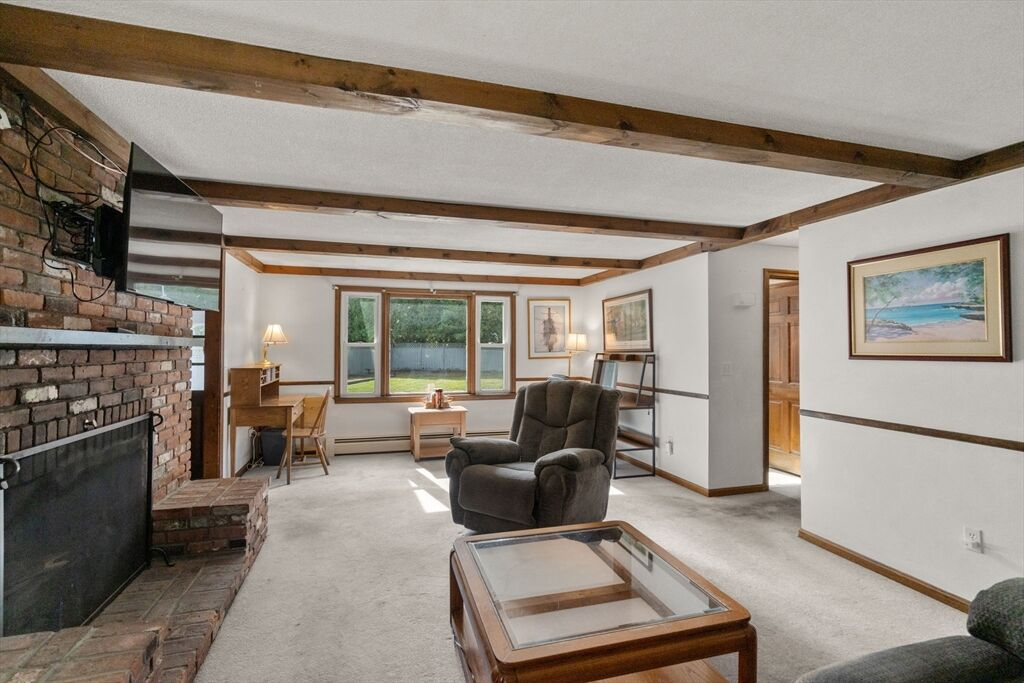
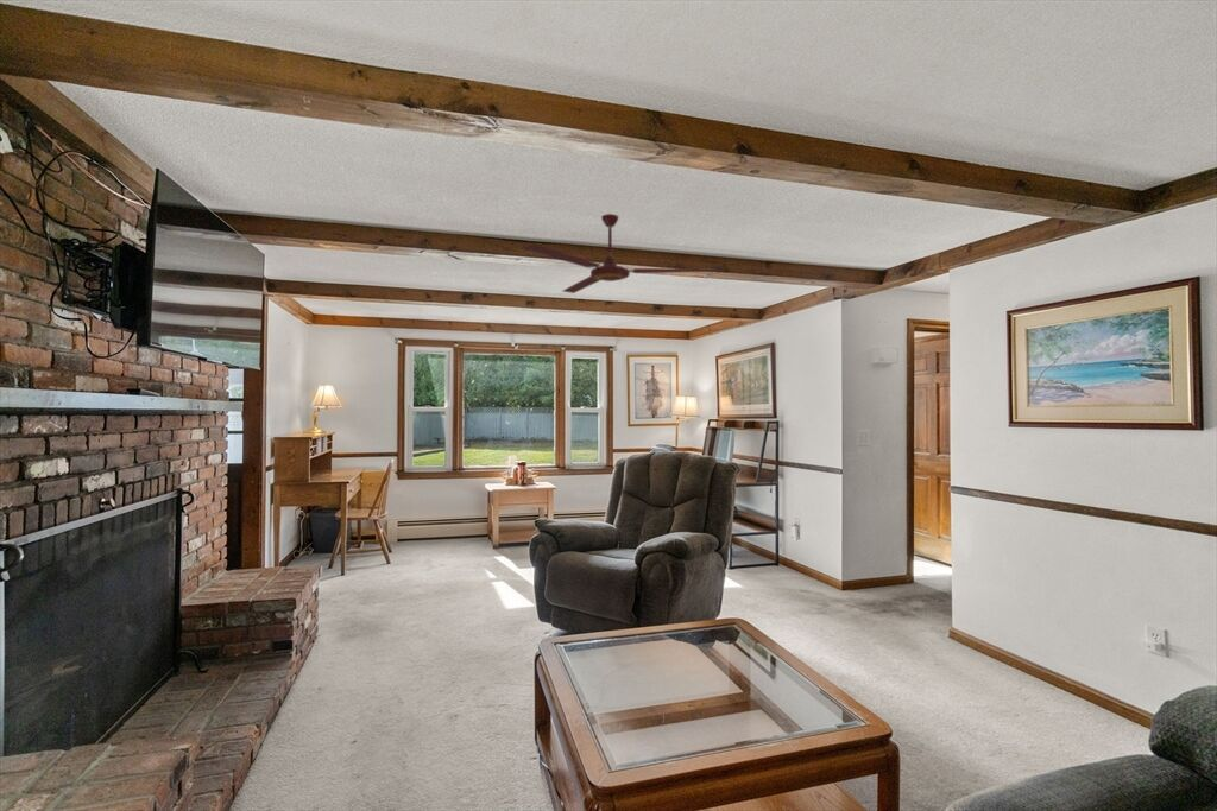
+ ceiling fan [522,213,726,294]
